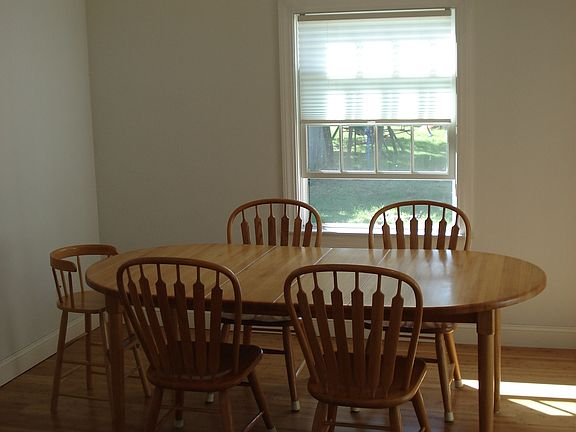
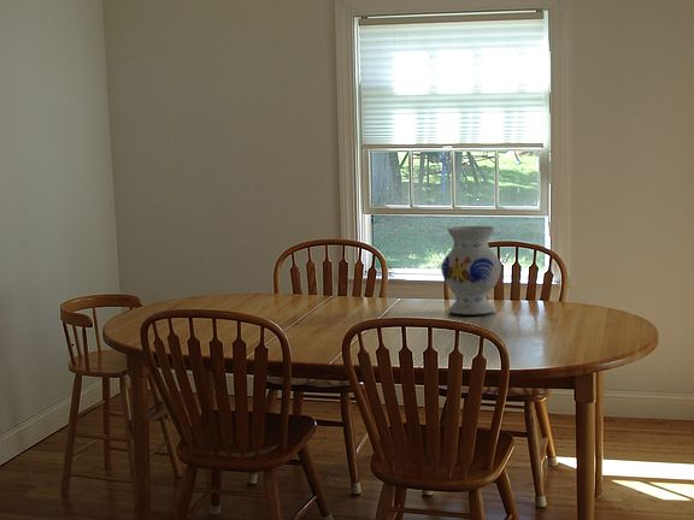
+ vase [440,225,502,315]
